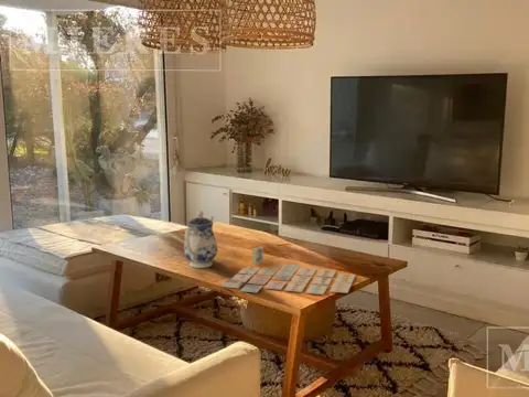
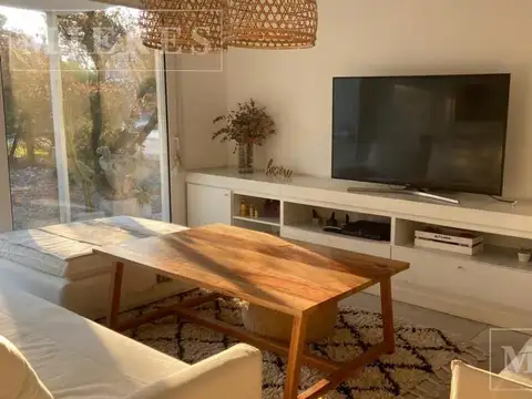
- board game [222,246,357,296]
- teapot [183,210,218,269]
